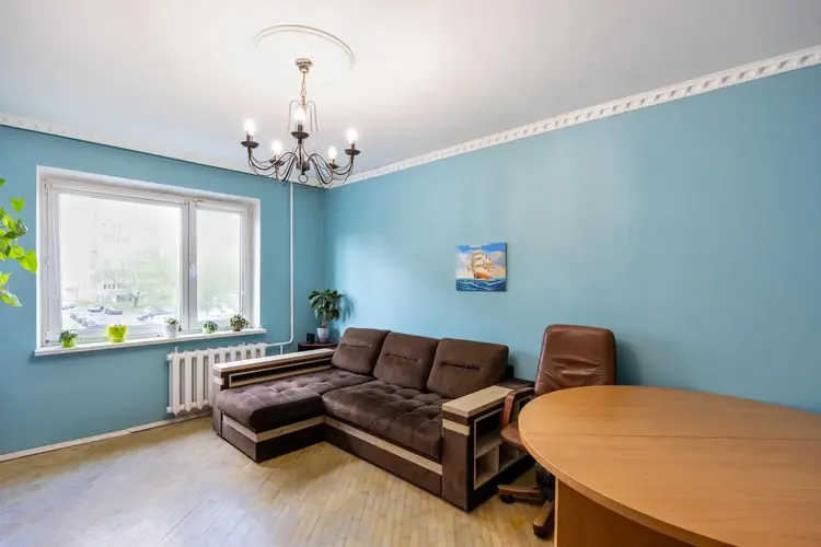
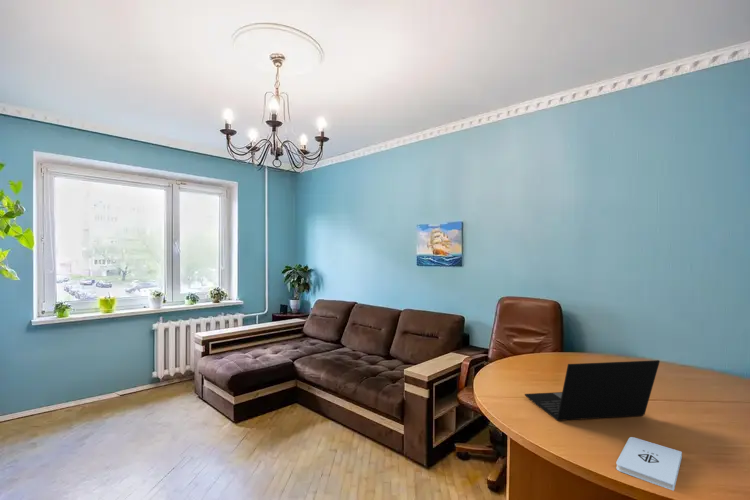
+ laptop [524,359,661,422]
+ notepad [615,436,683,492]
